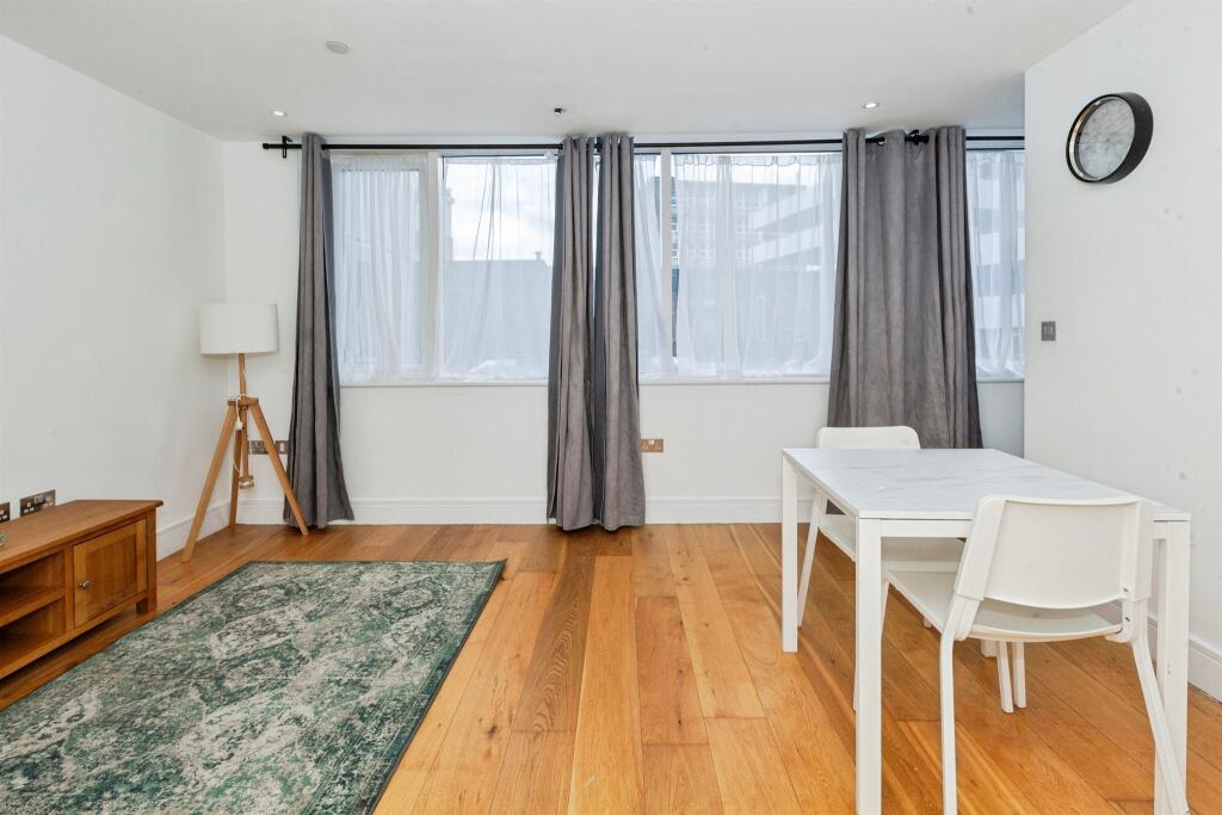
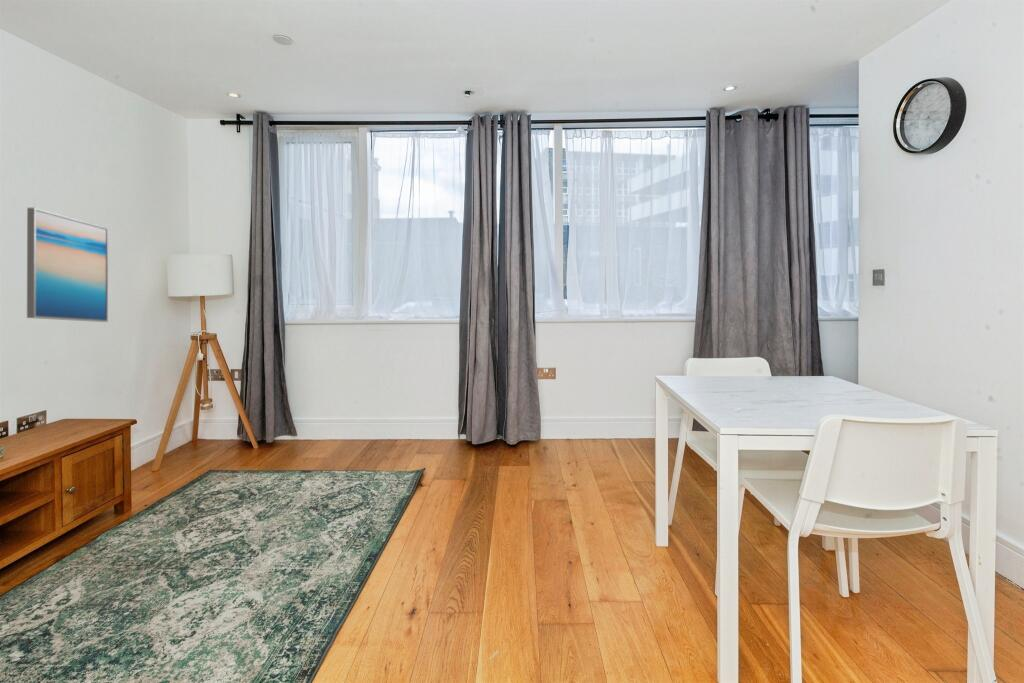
+ wall art [26,207,109,323]
